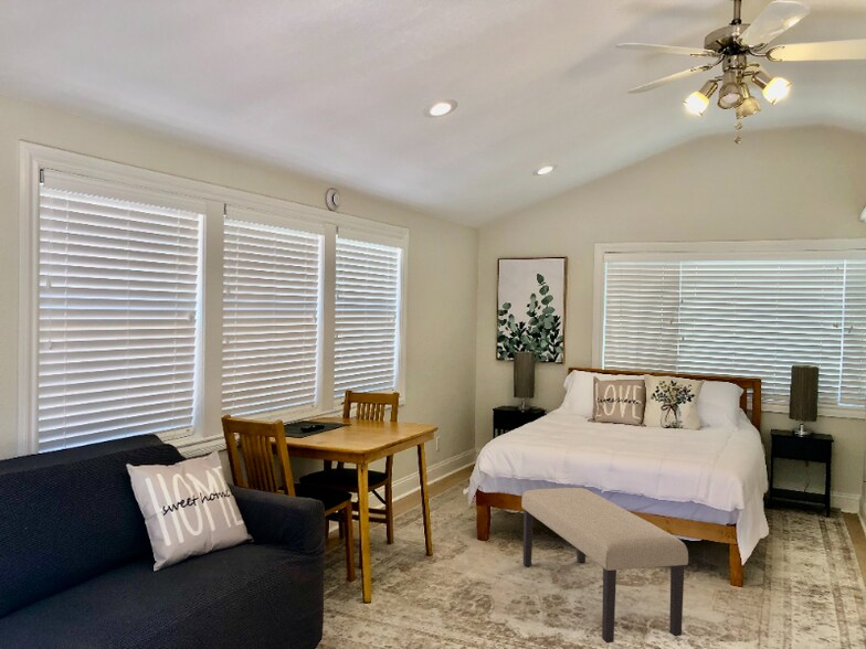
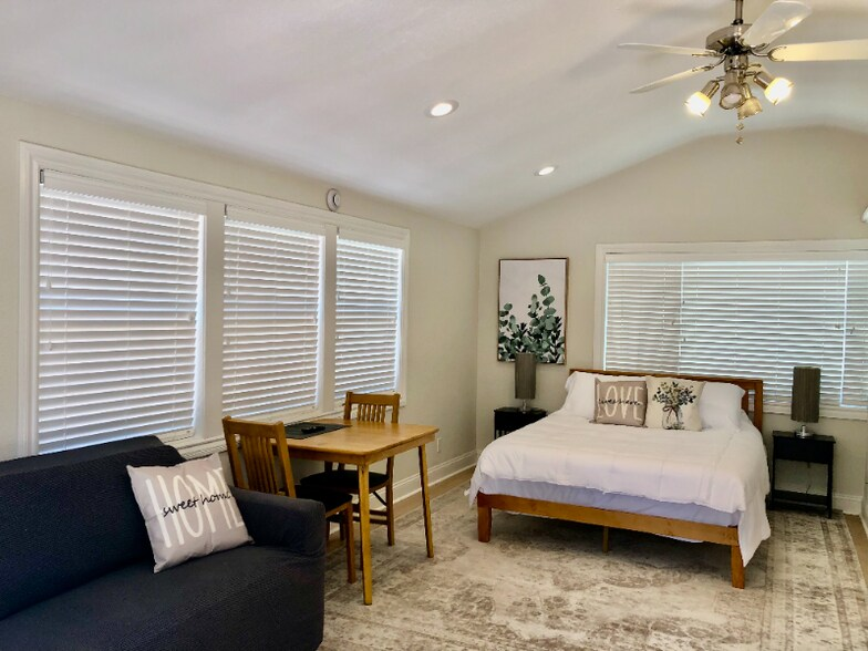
- bench [520,487,689,645]
